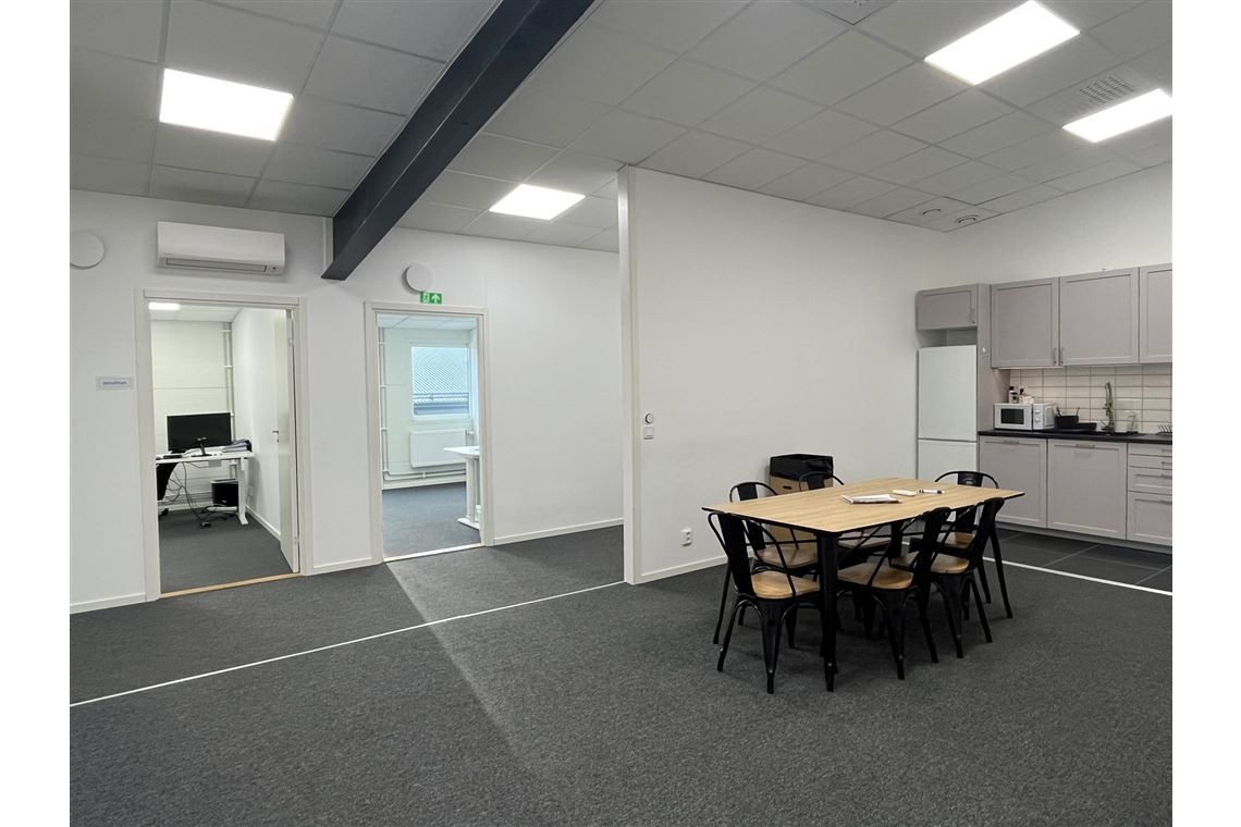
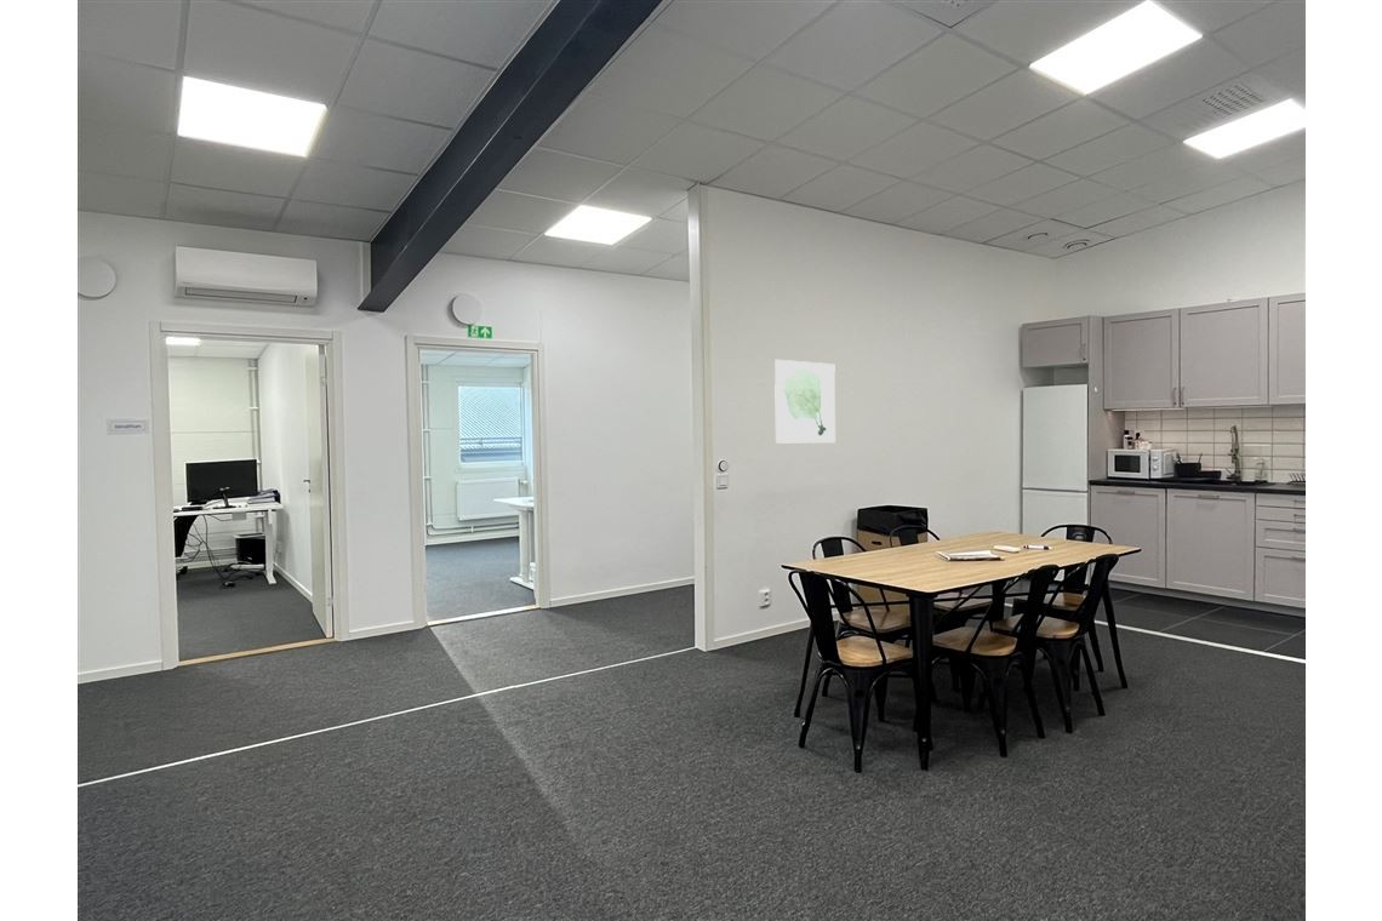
+ wall art [773,359,836,444]
